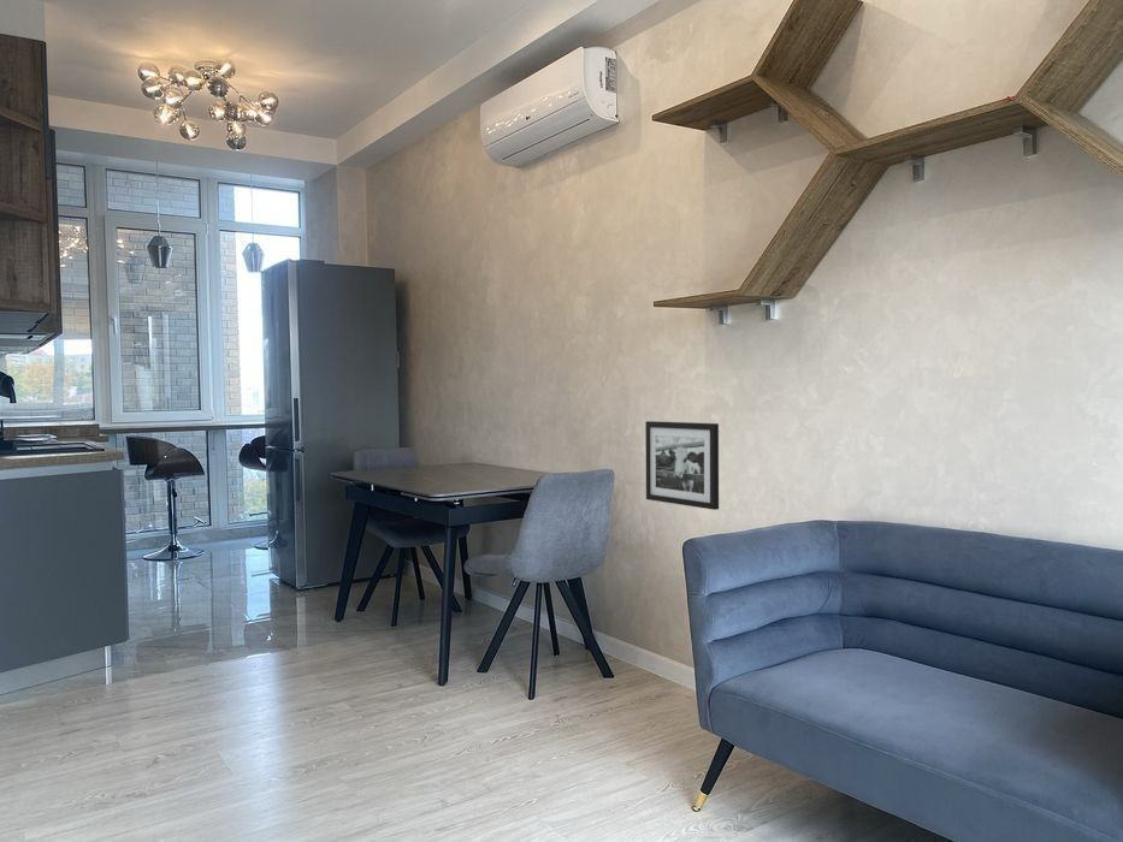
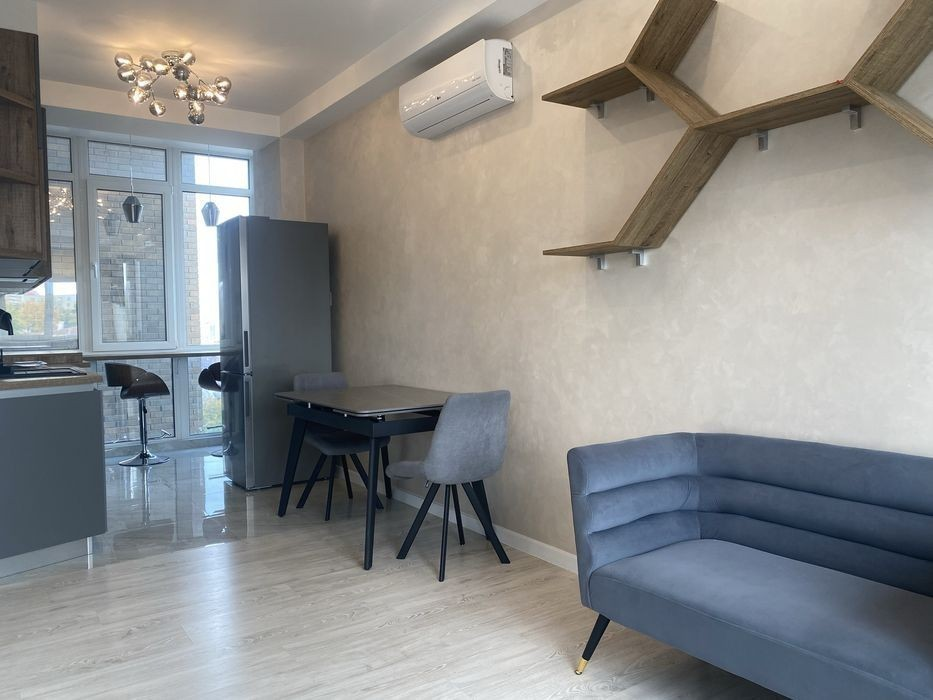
- picture frame [644,420,720,511]
